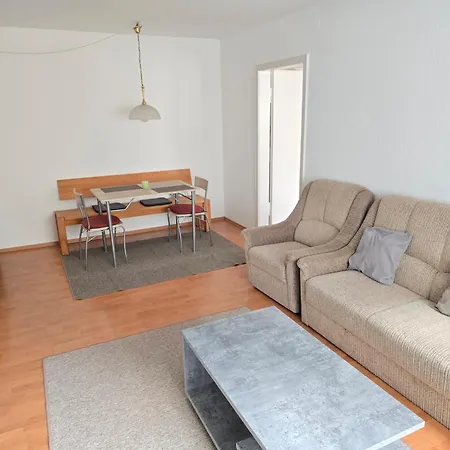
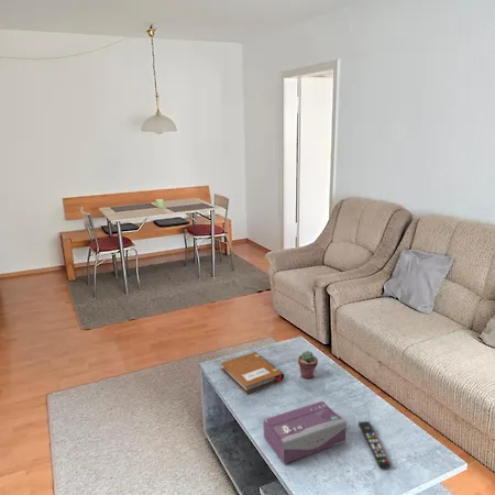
+ potted succulent [297,350,319,380]
+ notebook [220,351,285,395]
+ tissue box [263,400,348,464]
+ remote control [358,420,392,469]
